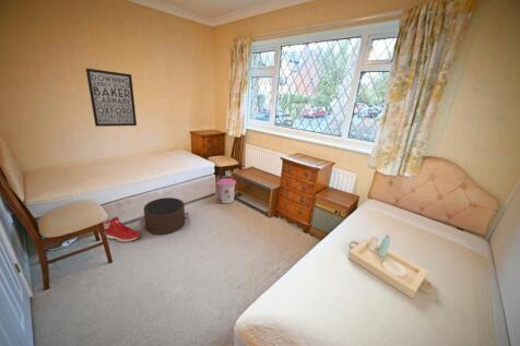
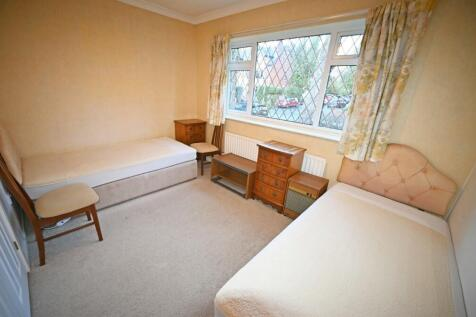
- sneaker [104,216,142,243]
- trash can [215,177,237,204]
- wall art [85,68,138,128]
- pouf [138,196,191,236]
- serving tray [346,234,434,300]
